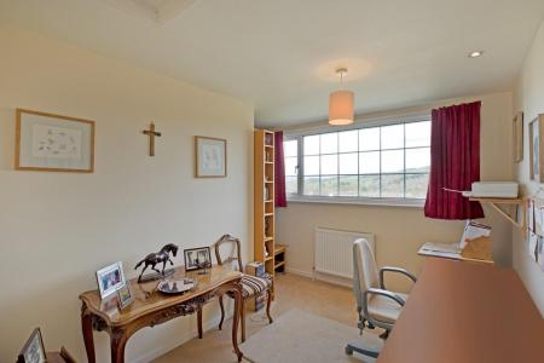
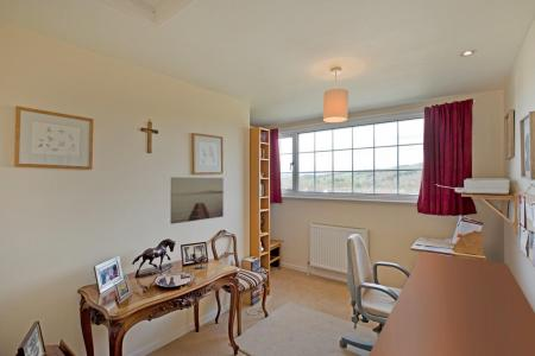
+ wall art [169,176,225,225]
